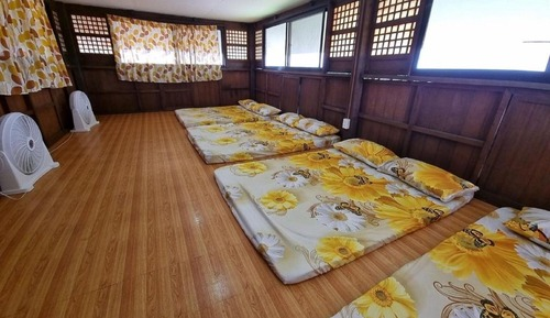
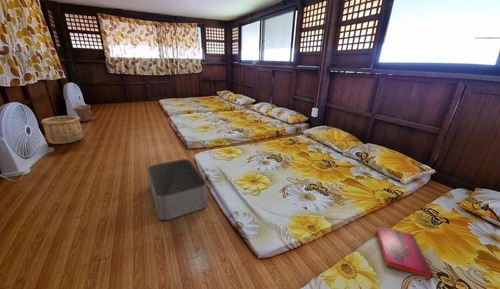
+ hardback book [375,225,434,280]
+ wooden bucket [40,115,84,145]
+ storage bin [146,158,208,221]
+ plant pot [71,104,95,122]
